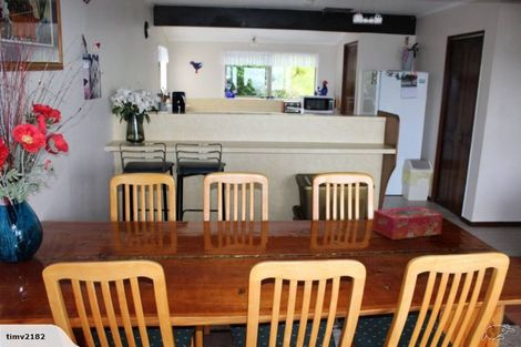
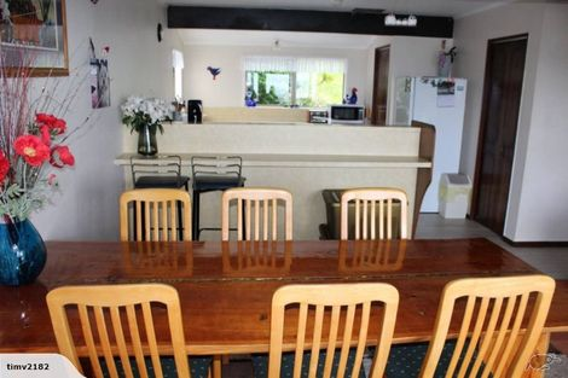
- tissue box [371,205,445,241]
